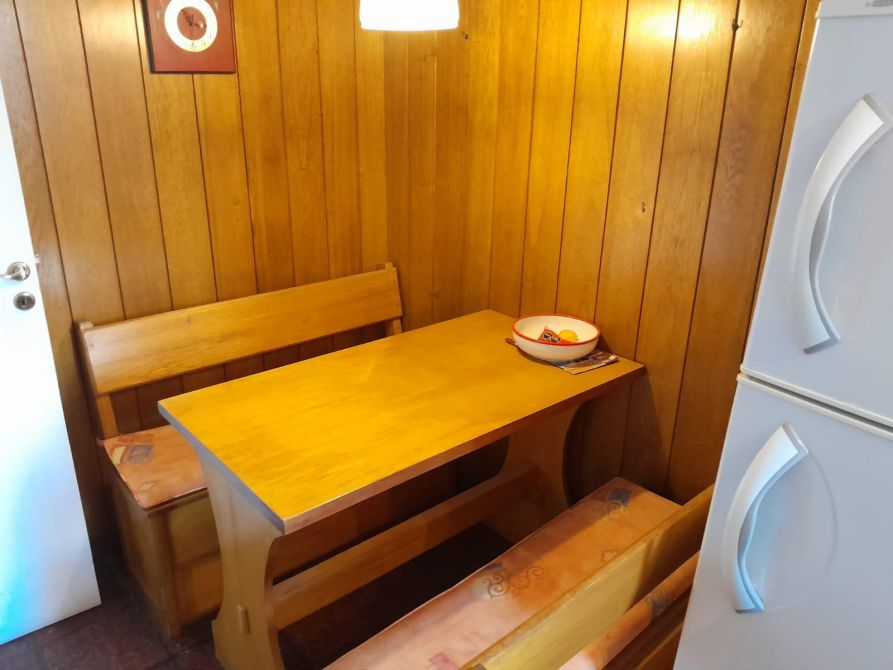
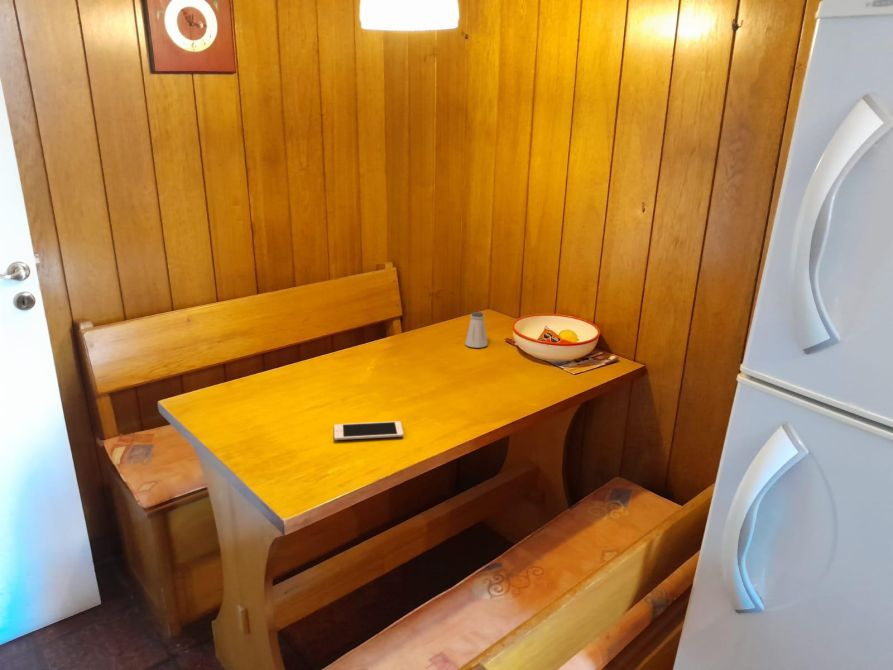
+ cell phone [333,420,404,441]
+ saltshaker [464,311,489,349]
